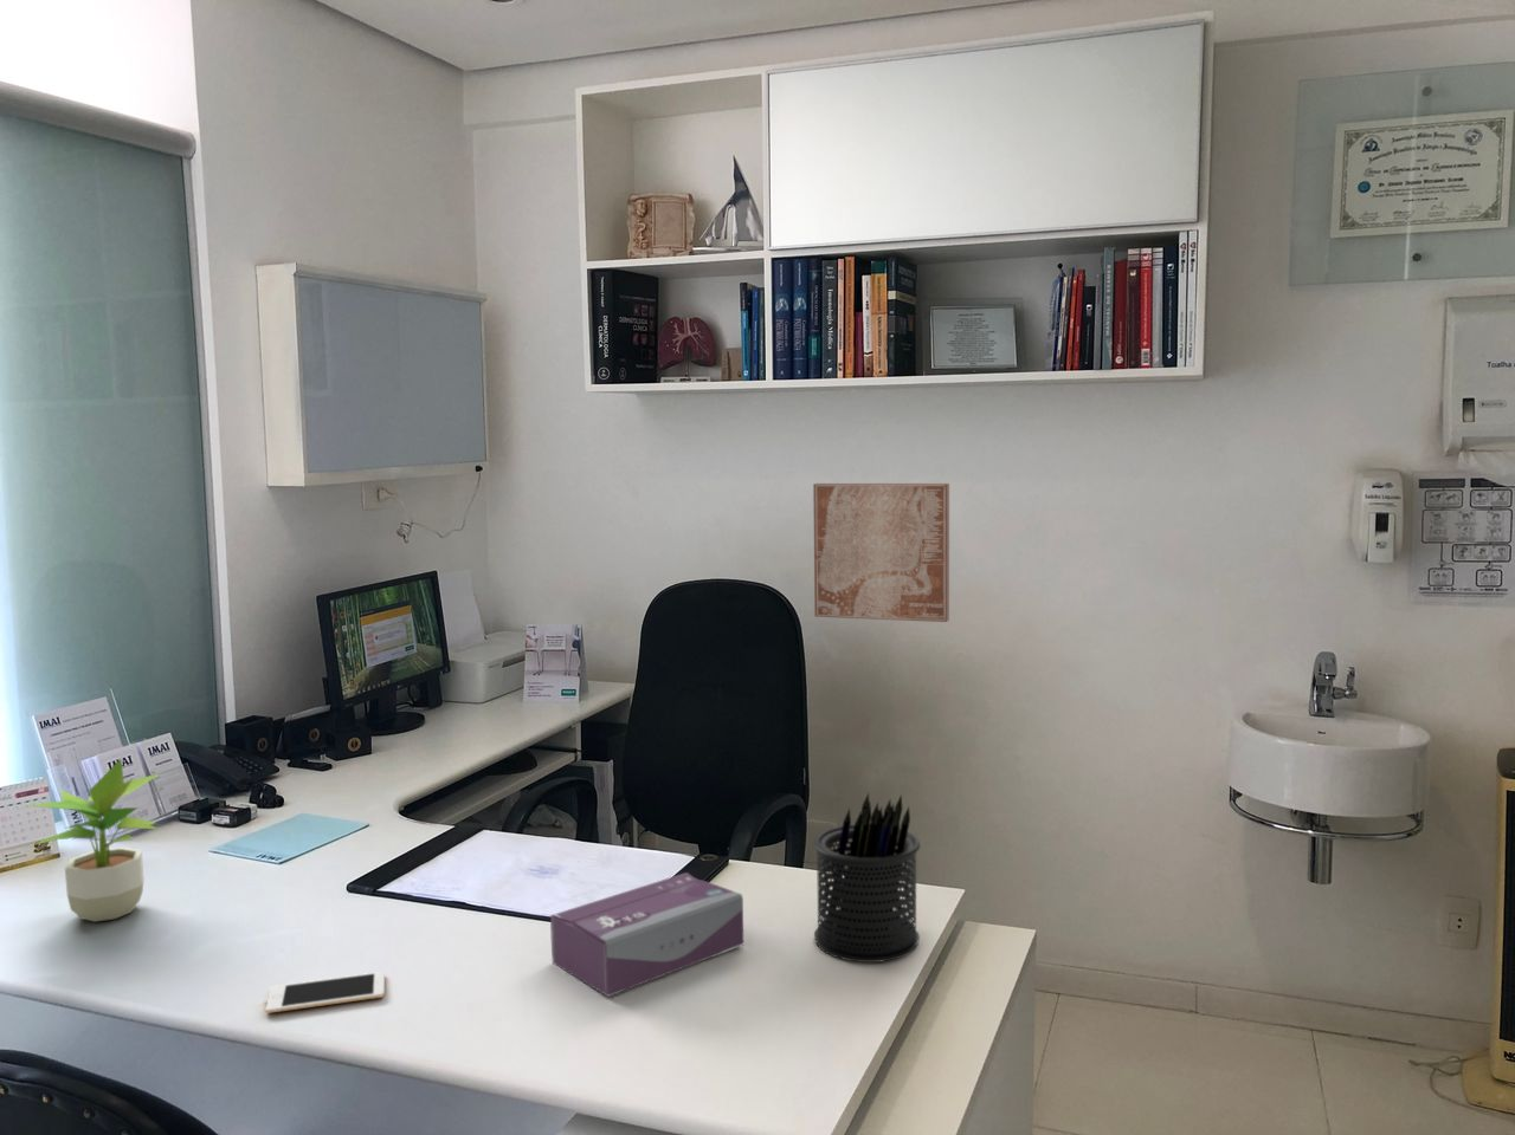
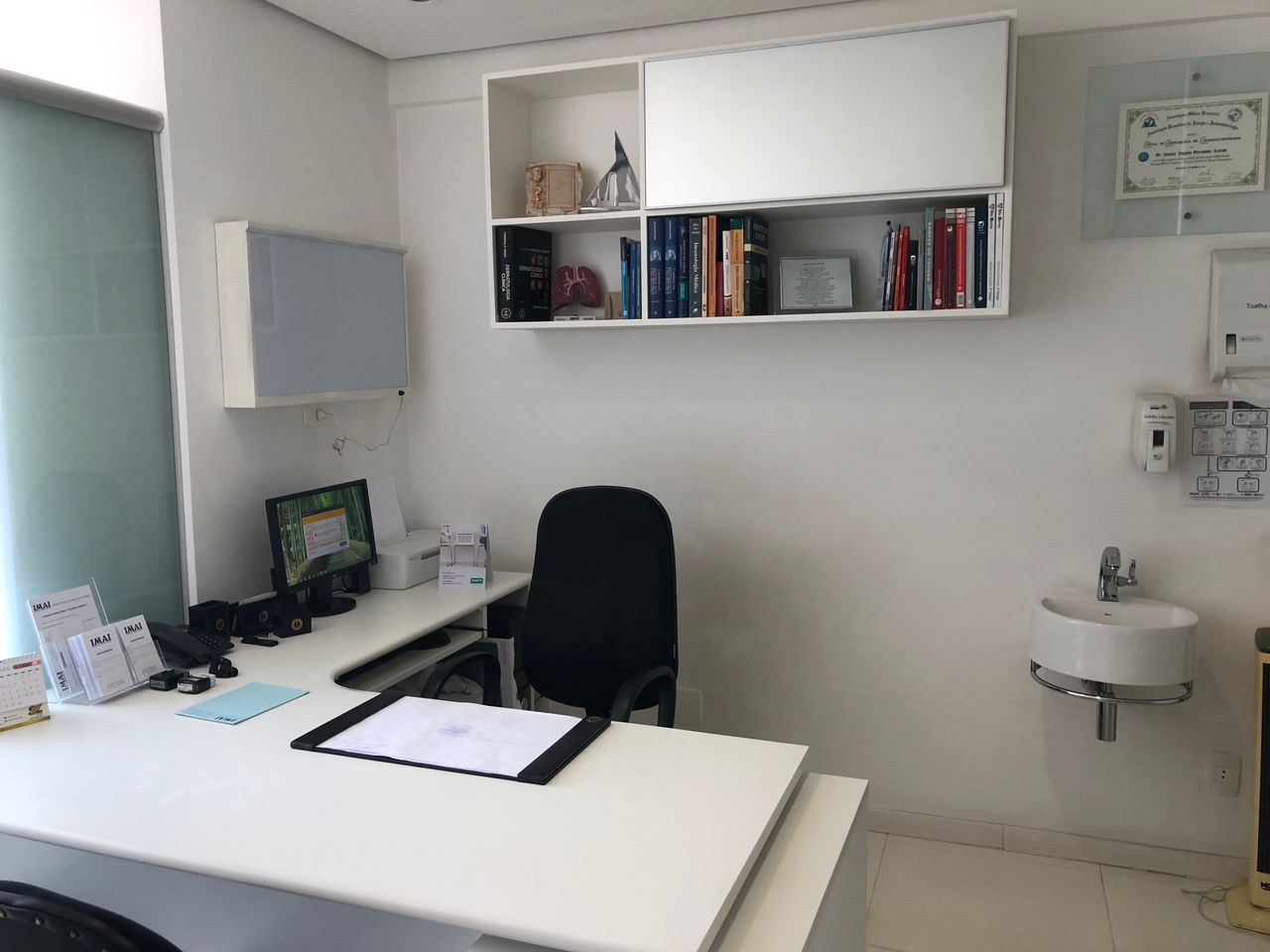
- wall art [812,483,951,624]
- tissue box [549,872,744,998]
- pen holder [812,792,921,963]
- potted plant [27,758,162,923]
- cell phone [265,970,385,1015]
